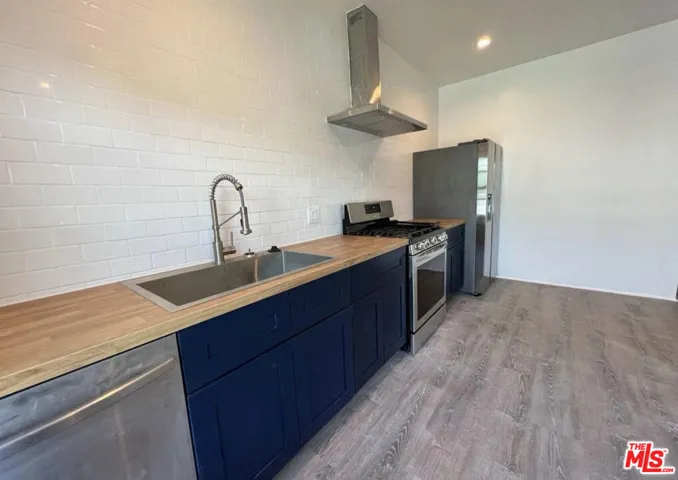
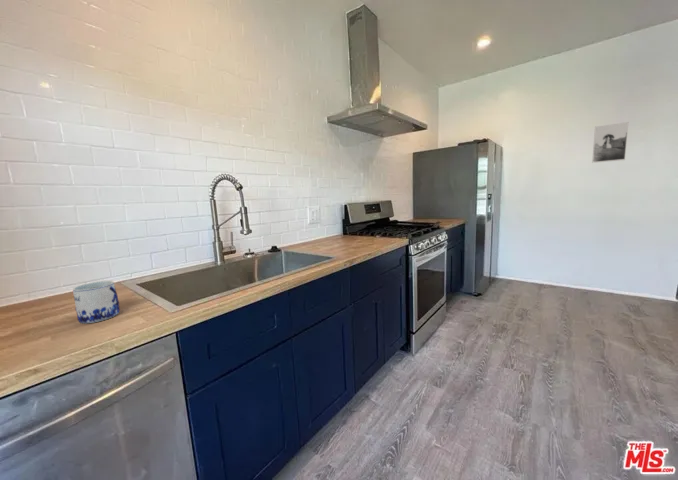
+ mug [72,280,121,324]
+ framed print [591,121,630,164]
